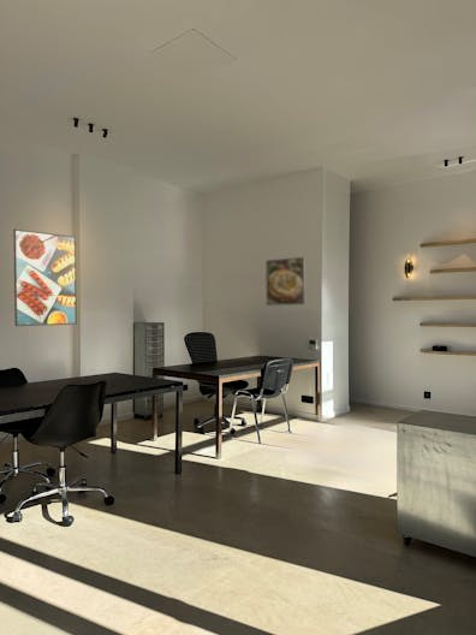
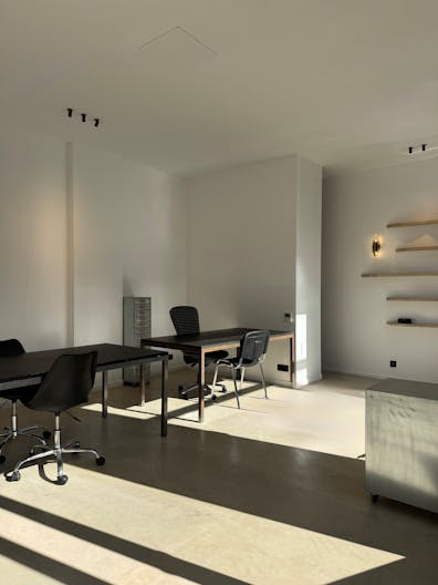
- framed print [12,229,78,327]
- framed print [266,256,307,307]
